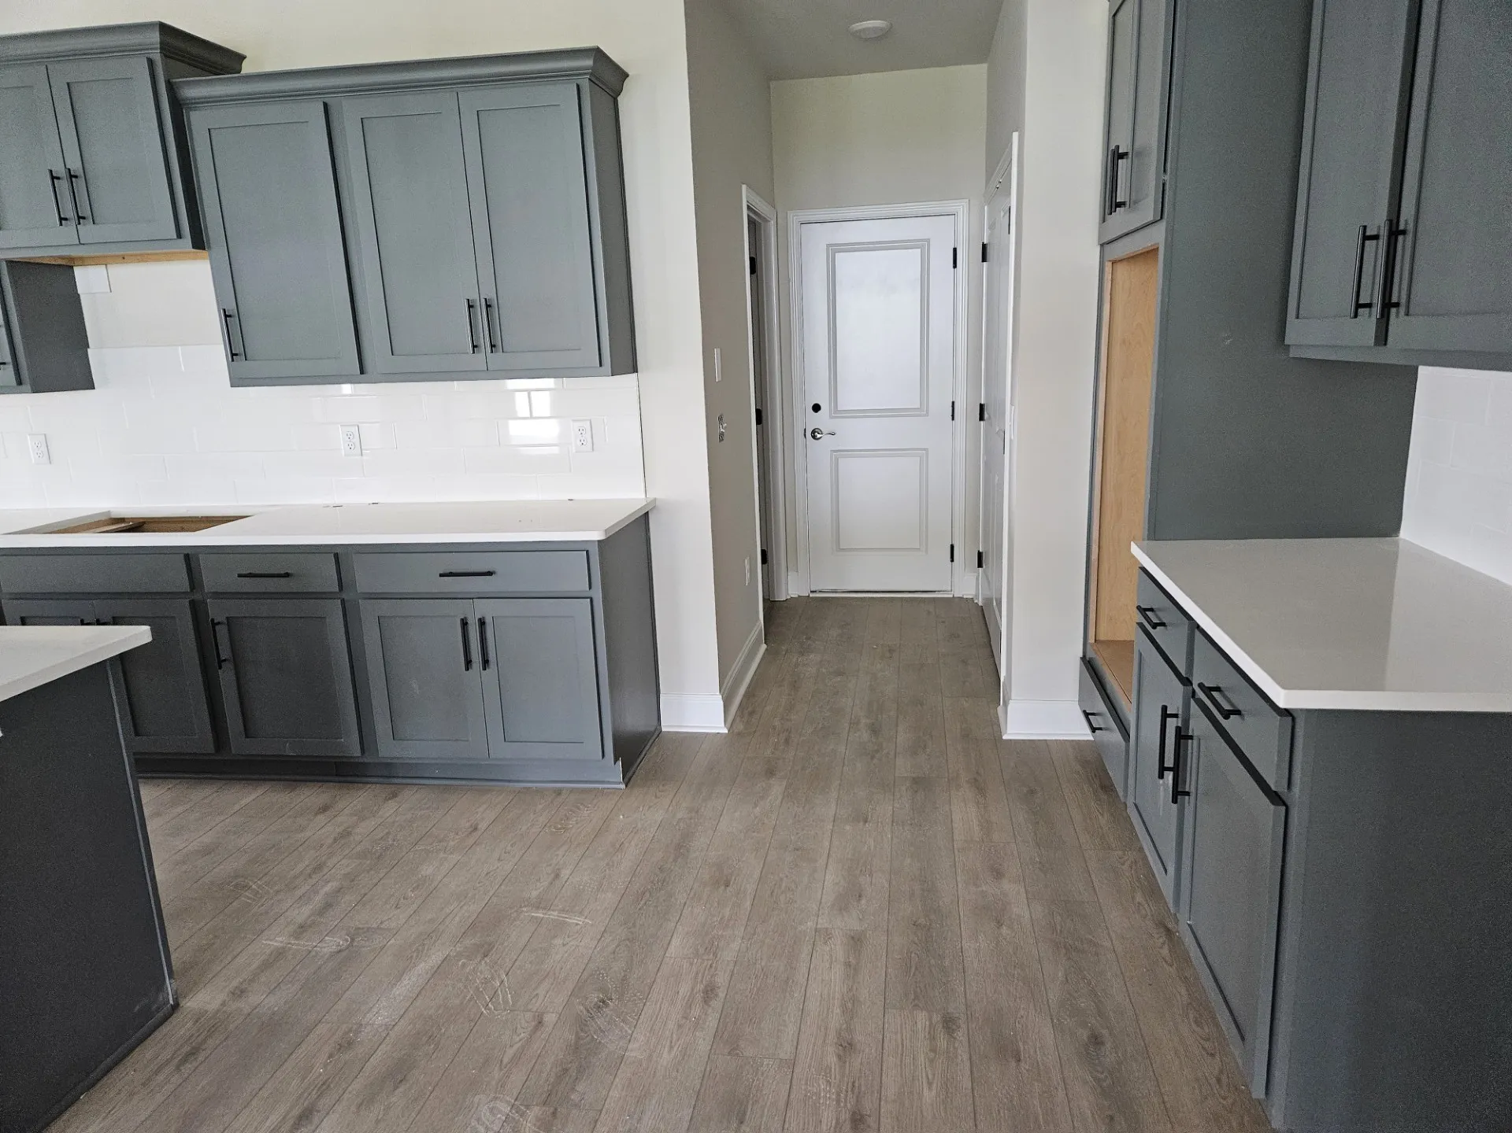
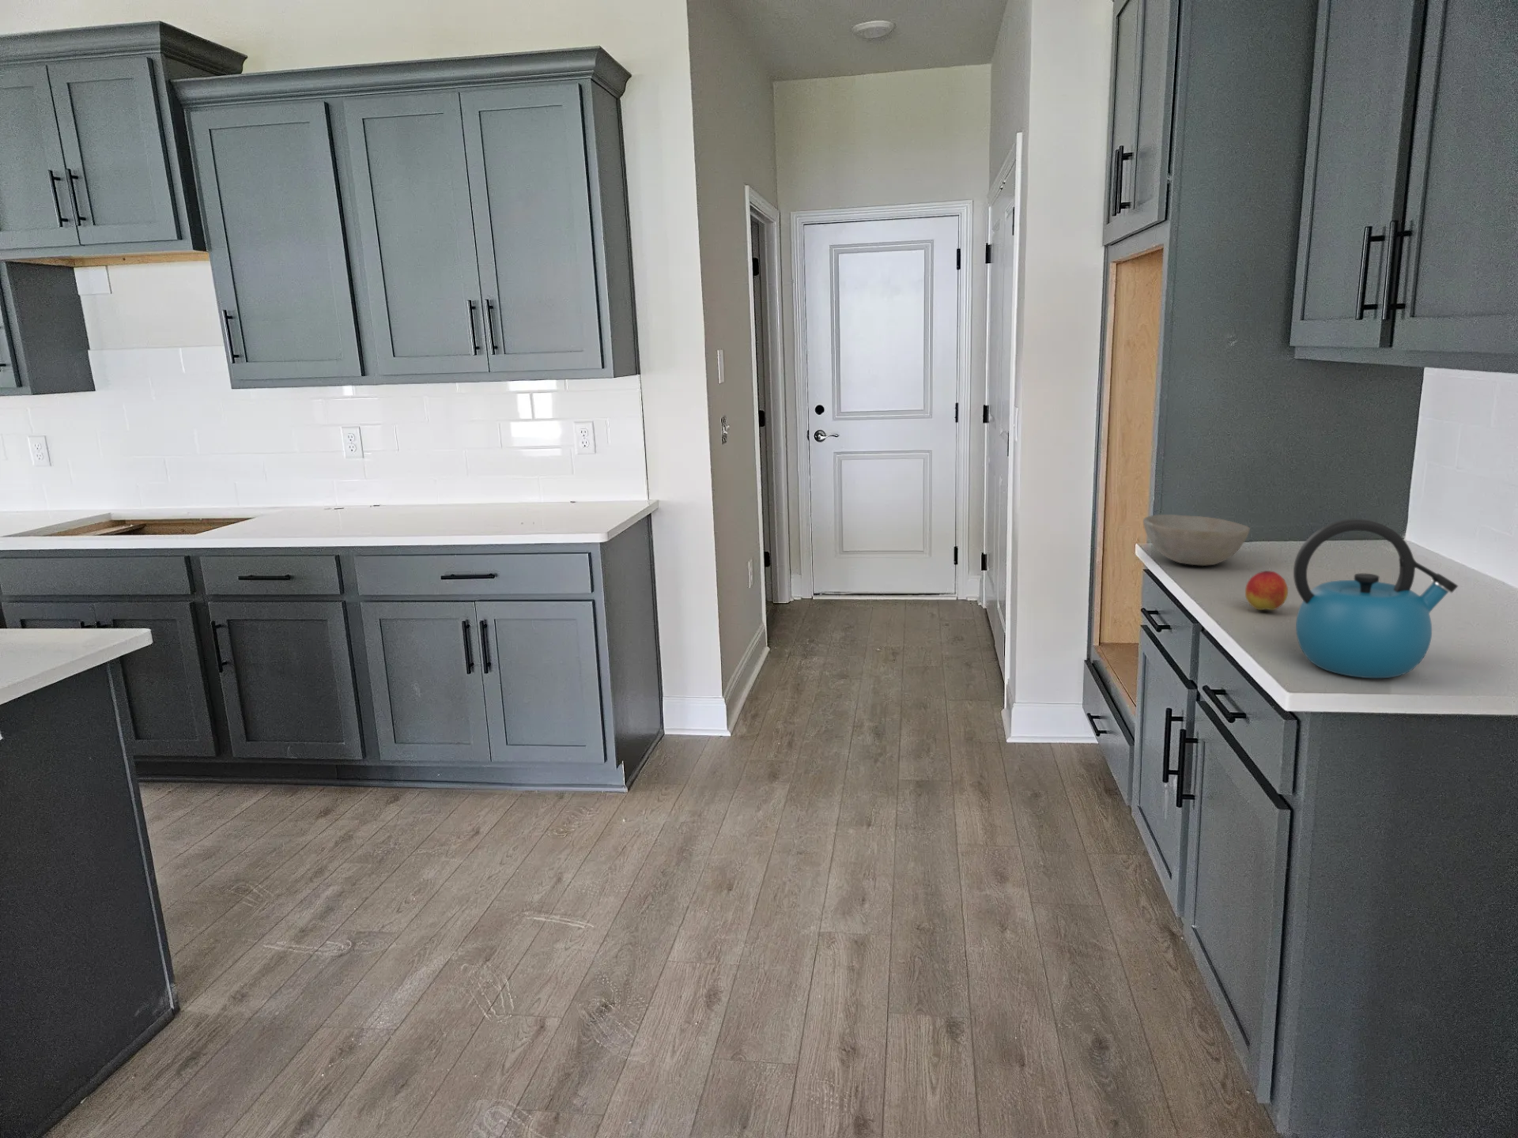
+ bowl [1143,514,1250,567]
+ peach [1244,570,1289,611]
+ kettle [1292,519,1458,679]
